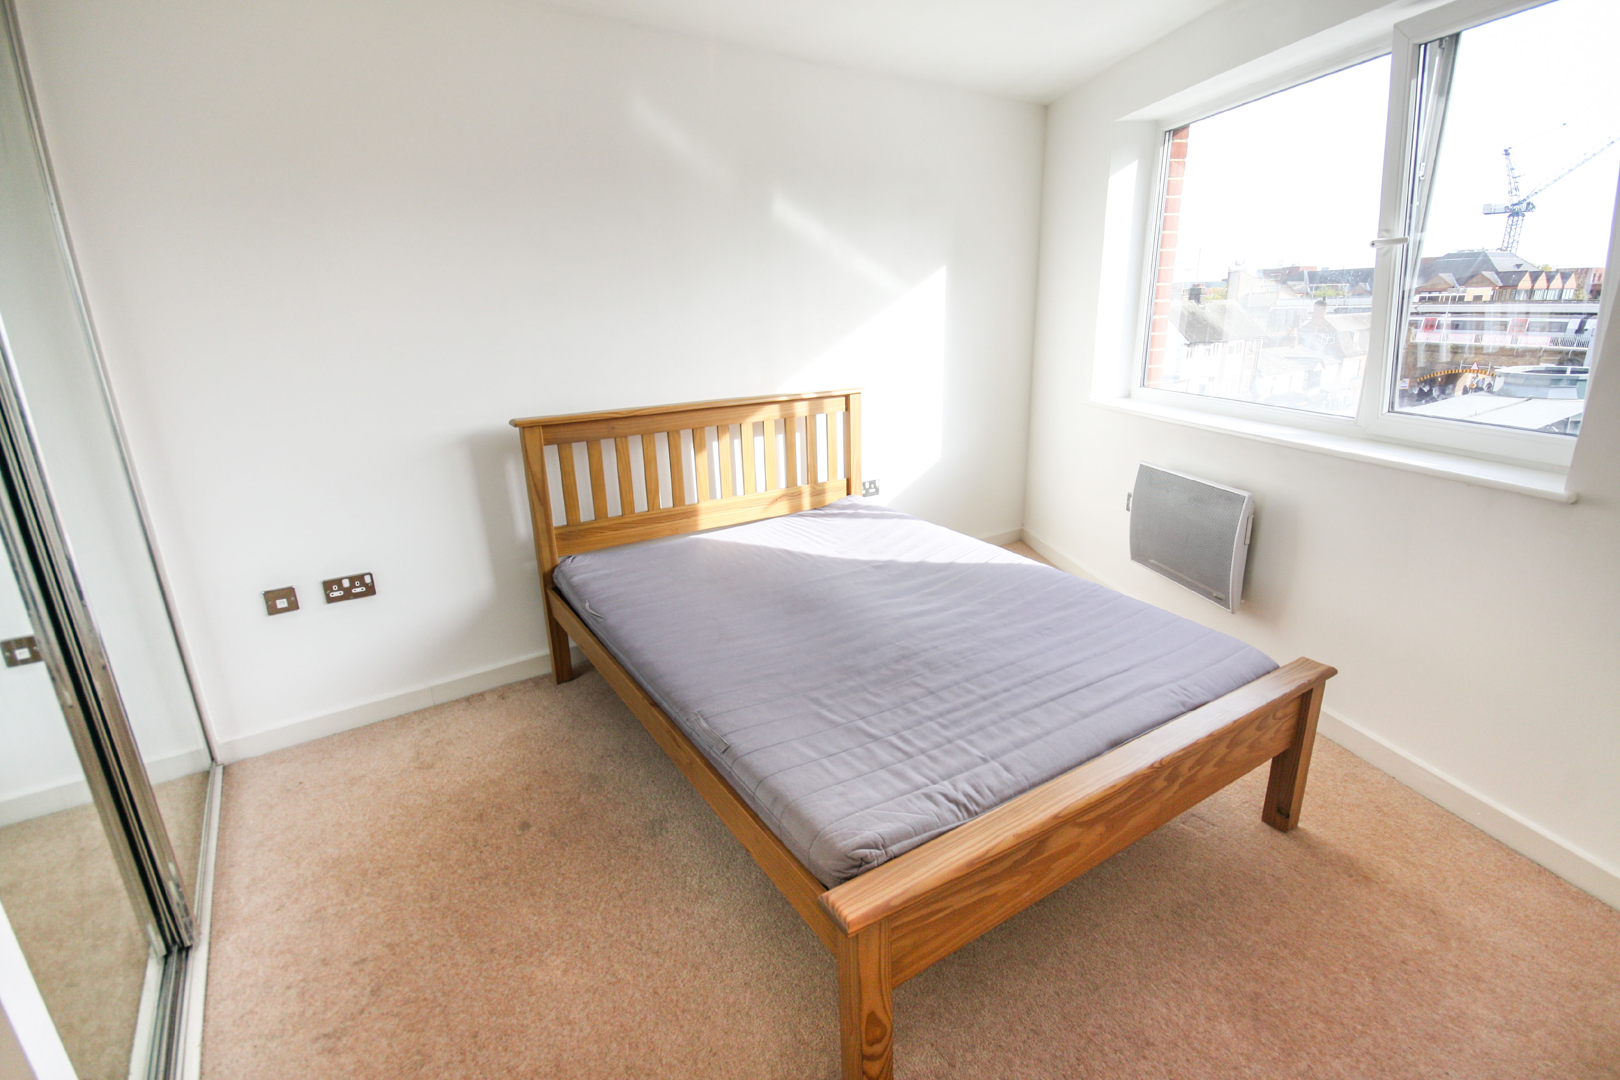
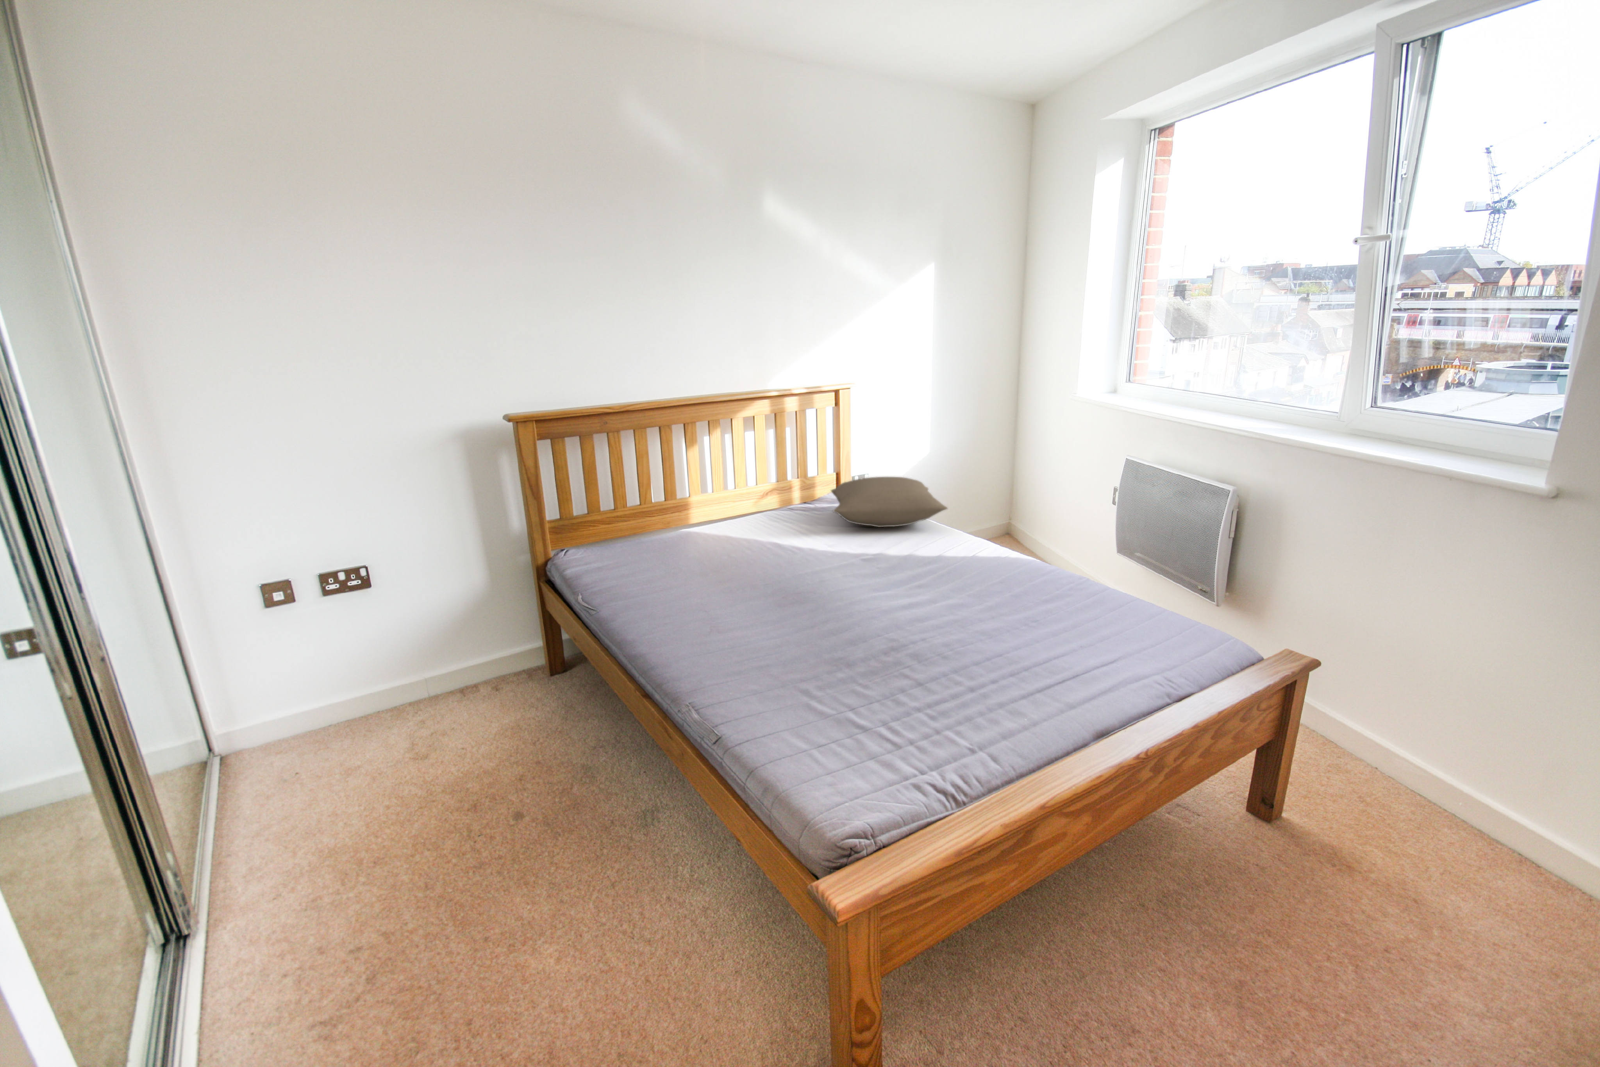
+ pillow [831,476,948,528]
